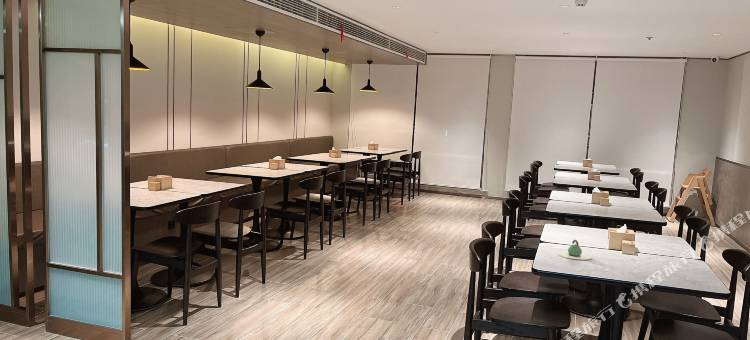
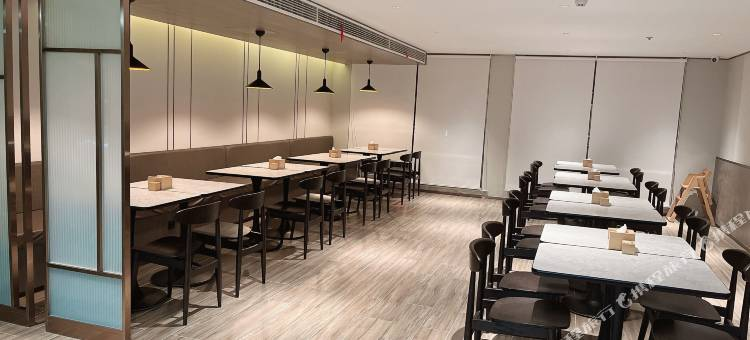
- teapot [557,239,593,261]
